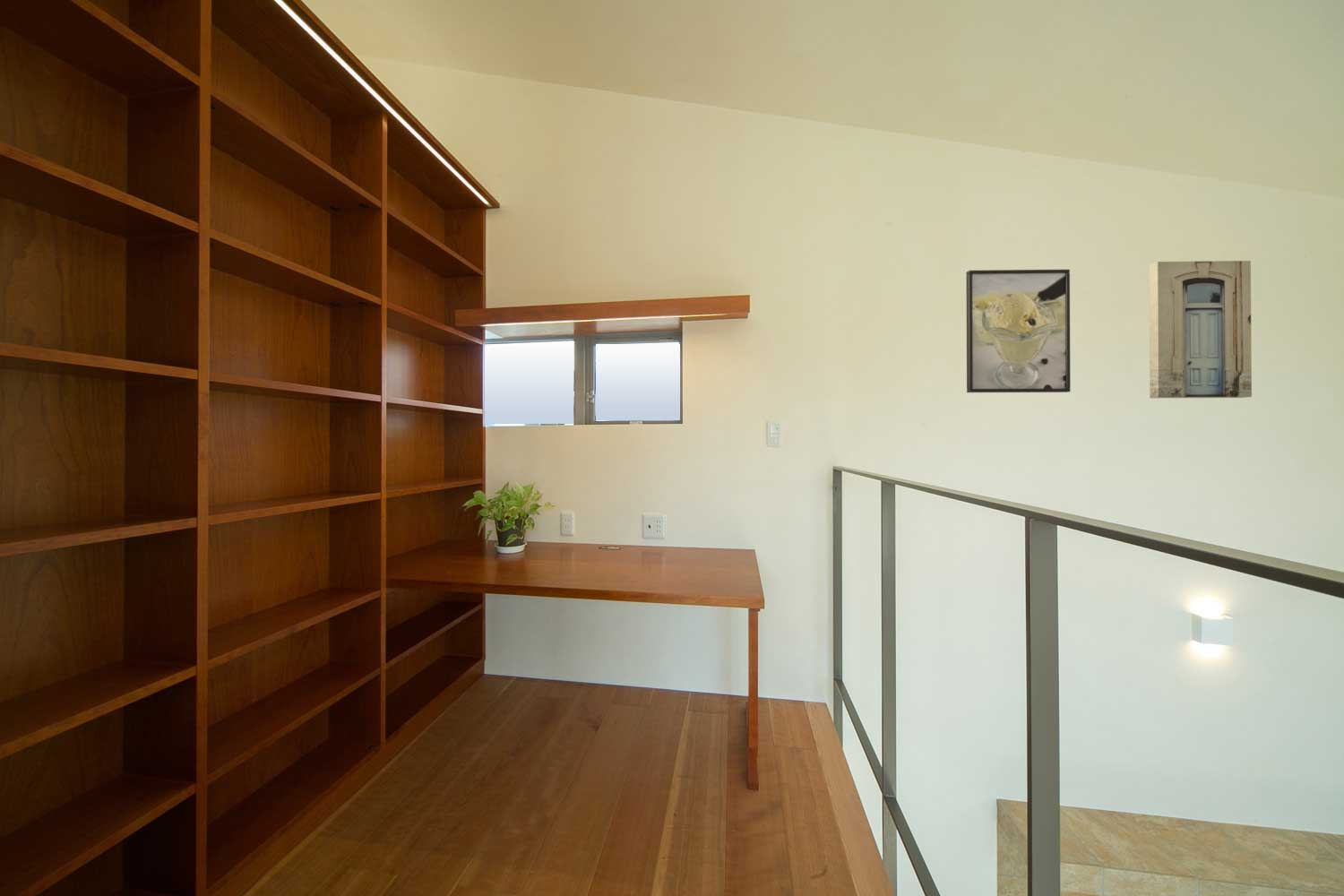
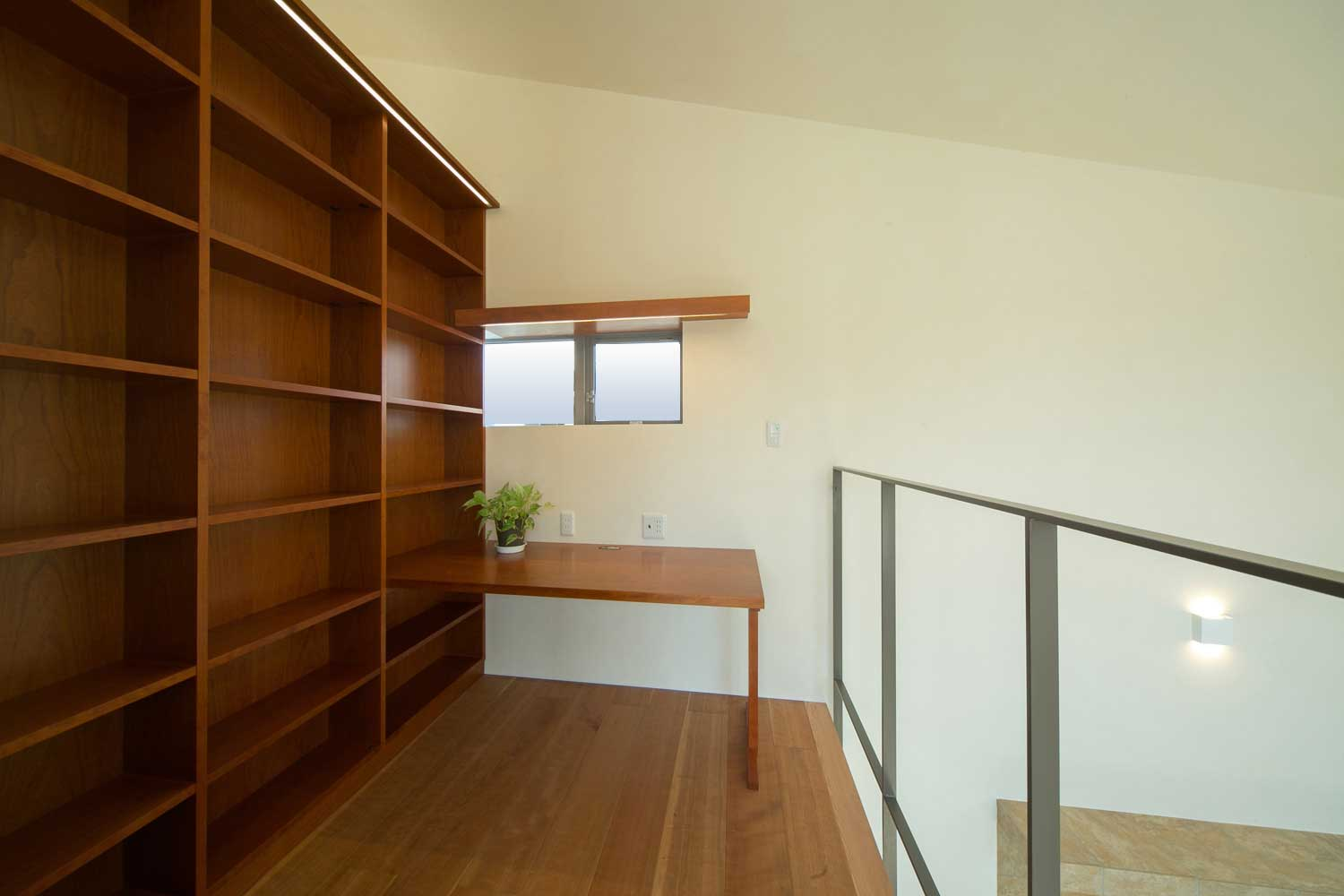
- wall art [1148,260,1253,399]
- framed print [965,269,1072,393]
